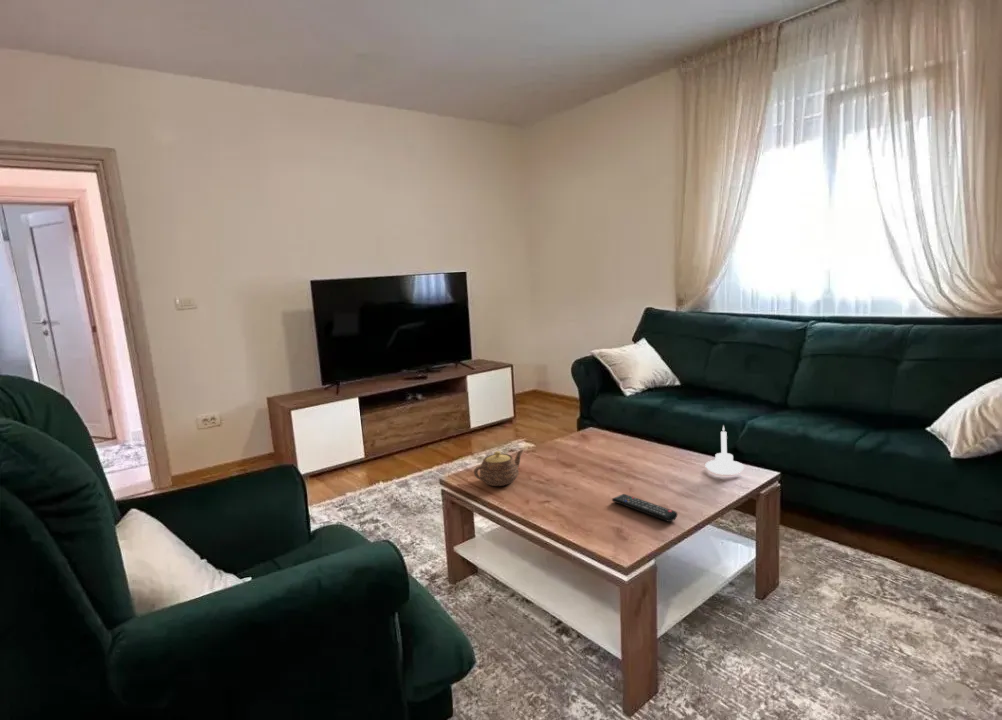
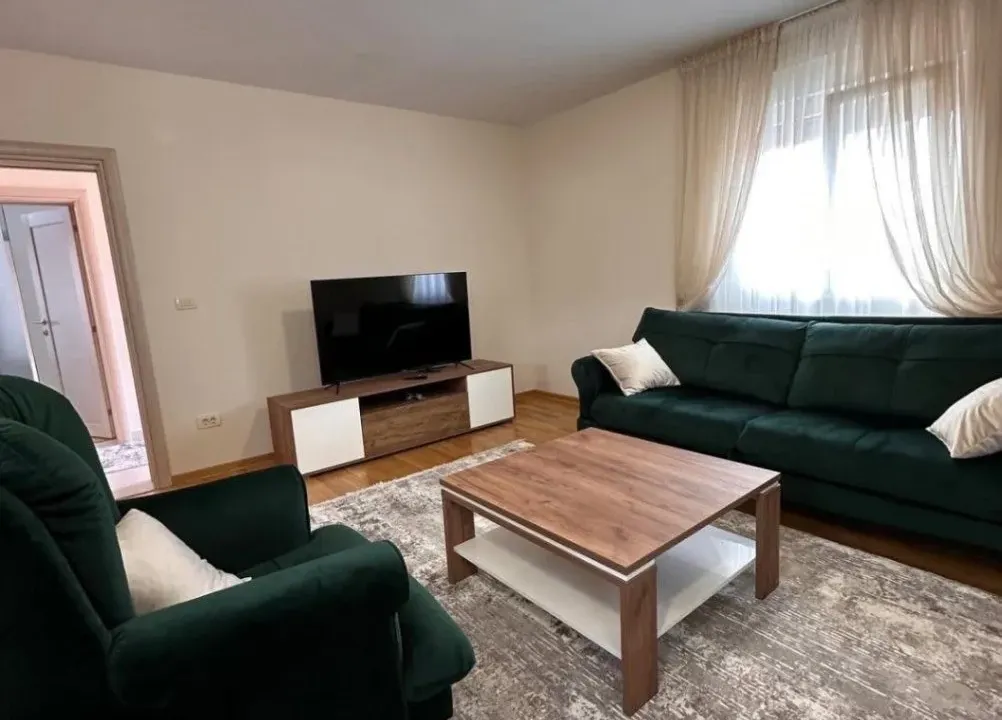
- remote control [611,493,678,523]
- candle holder [704,424,745,476]
- teapot [473,449,525,487]
